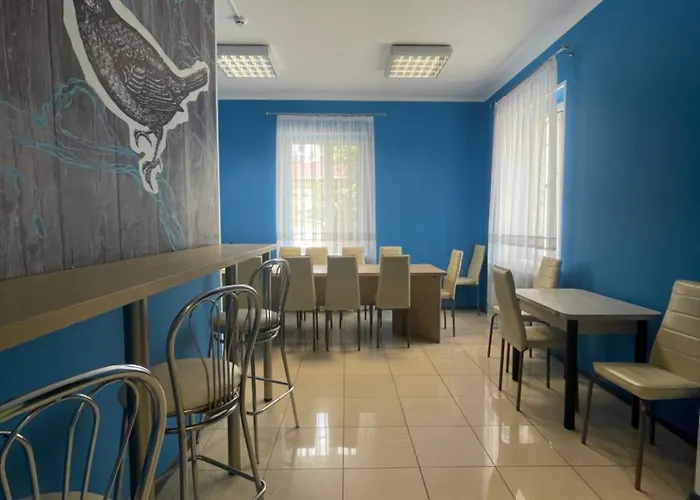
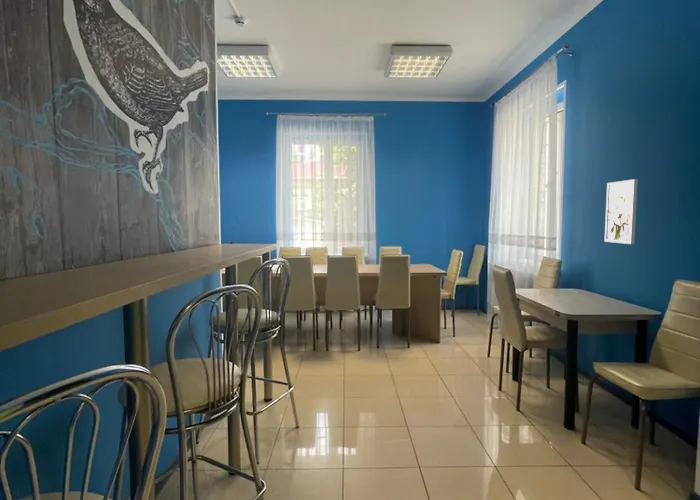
+ wall art [603,178,639,245]
